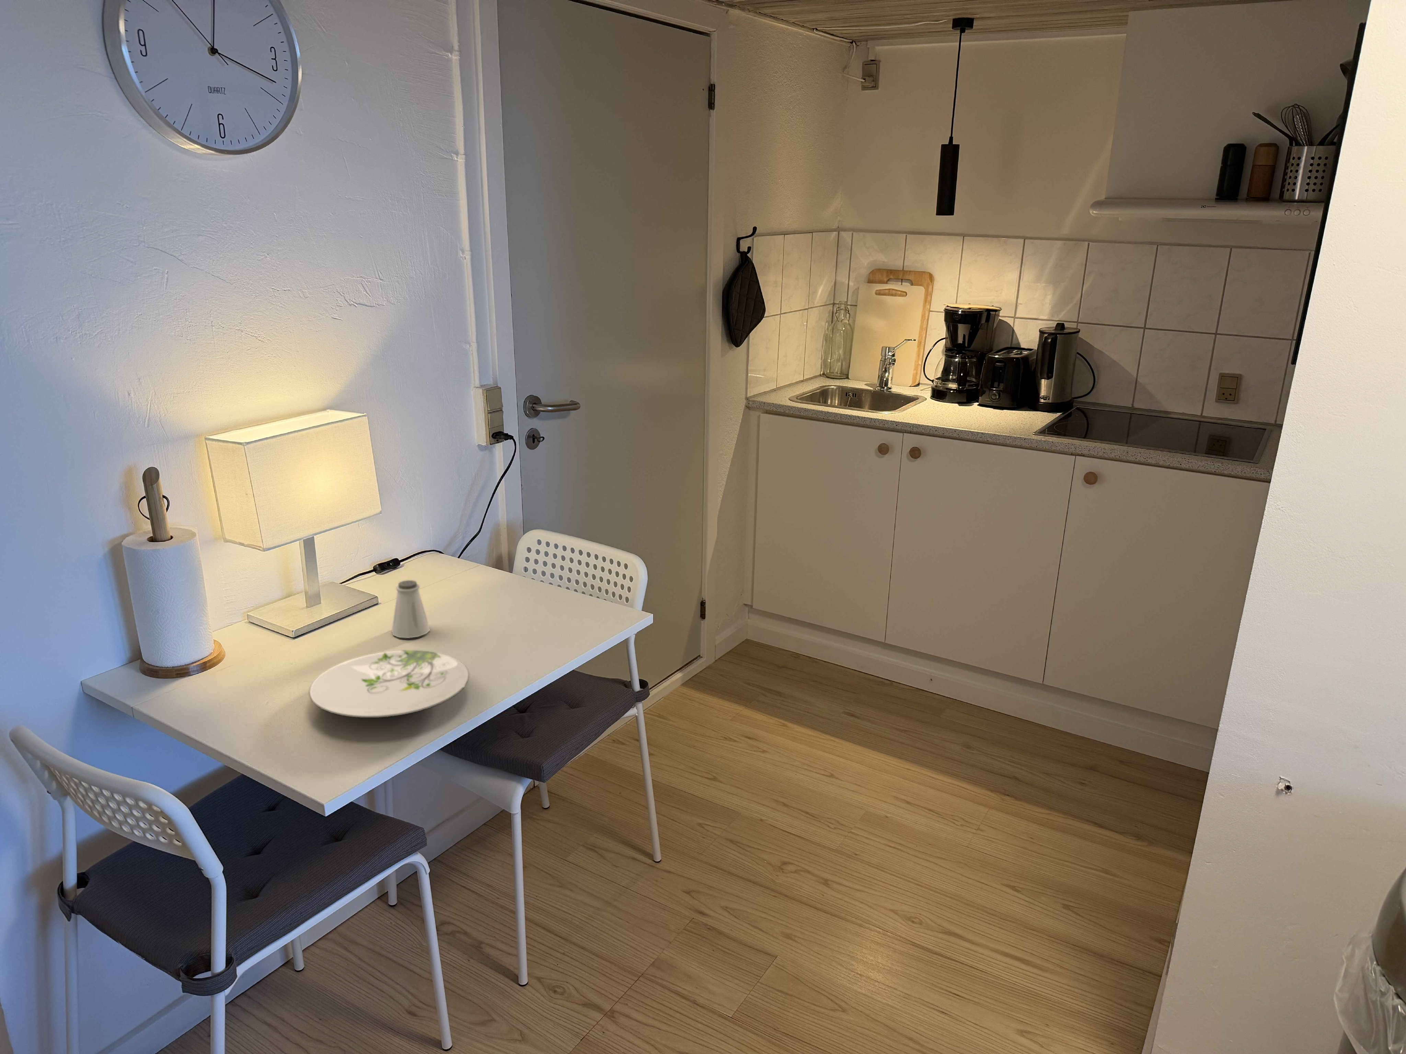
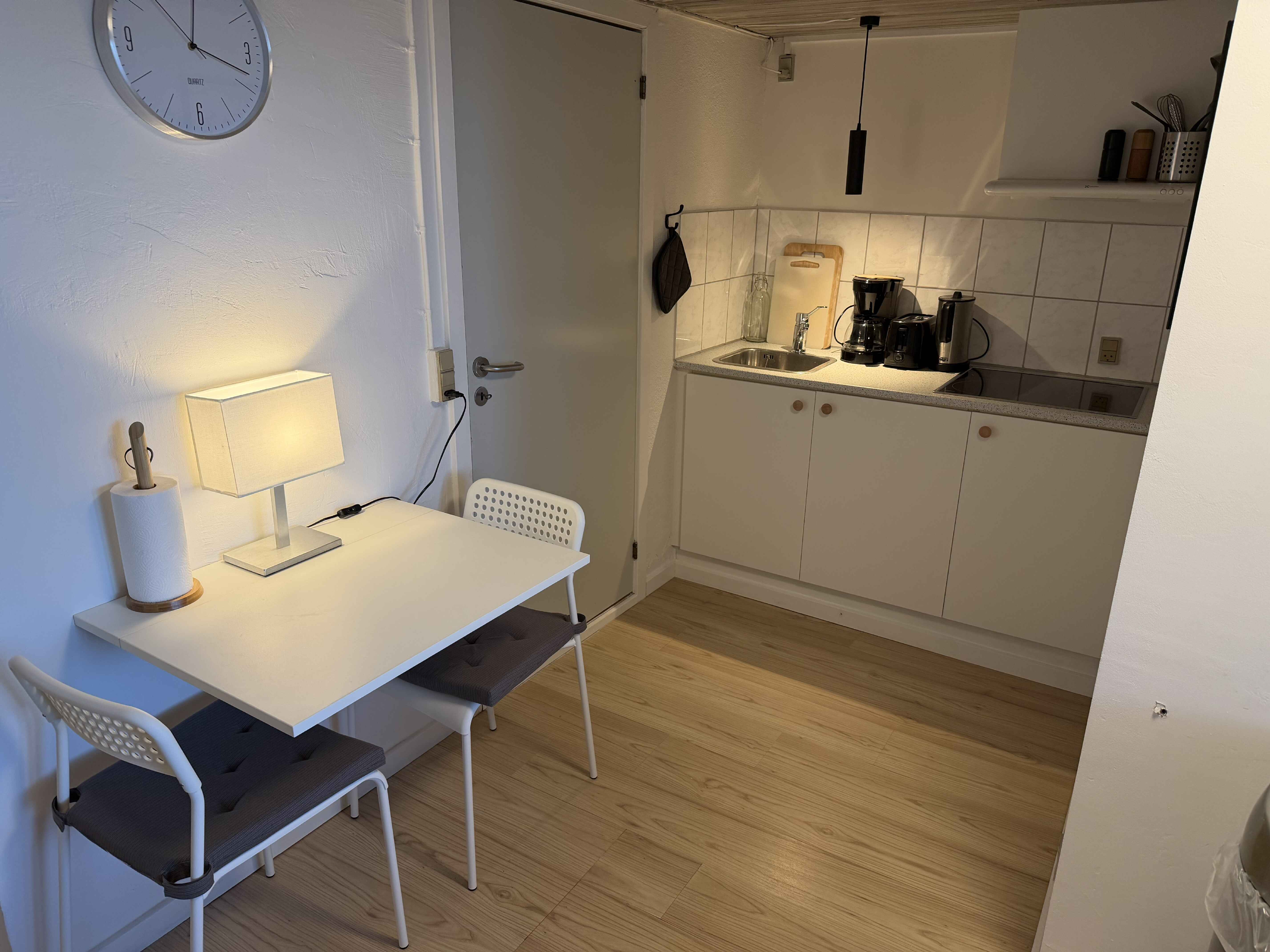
- saltshaker [391,580,431,639]
- plate [309,650,469,719]
